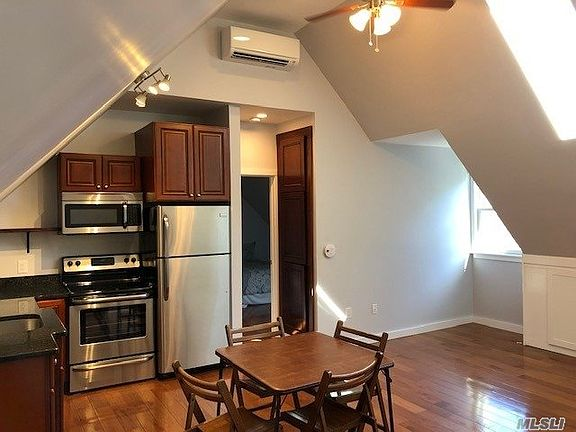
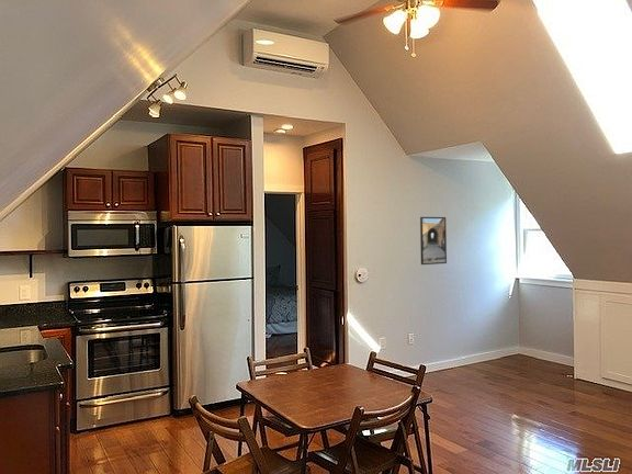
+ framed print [419,216,448,266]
